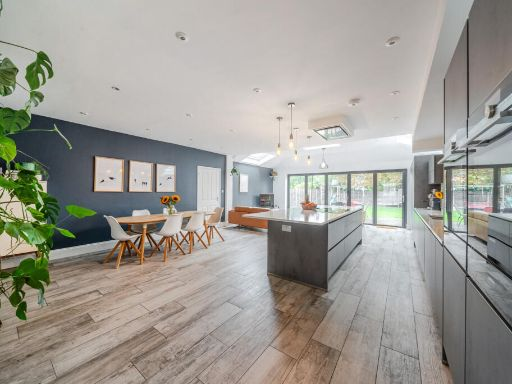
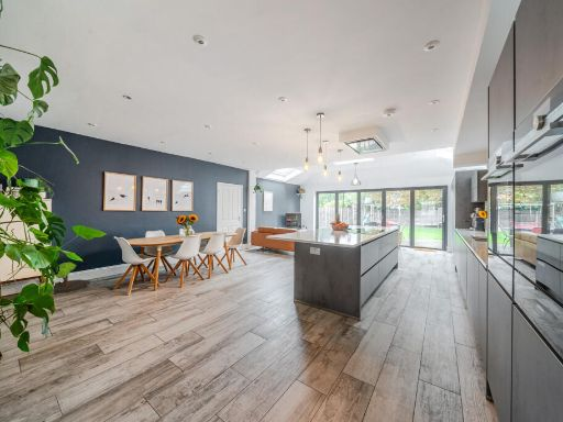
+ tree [53,262,91,295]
